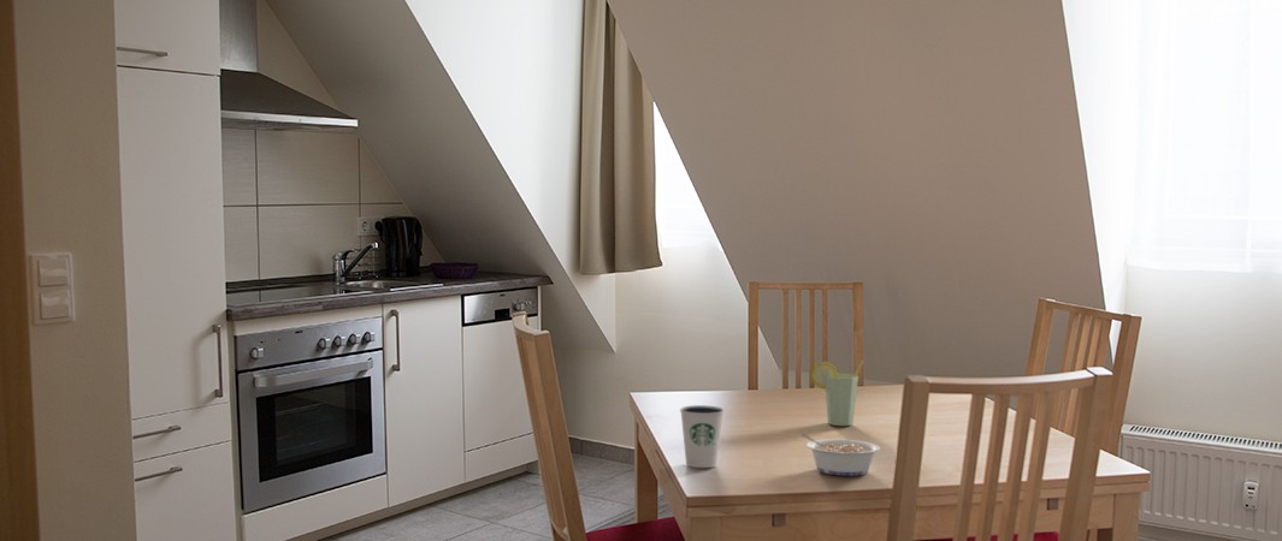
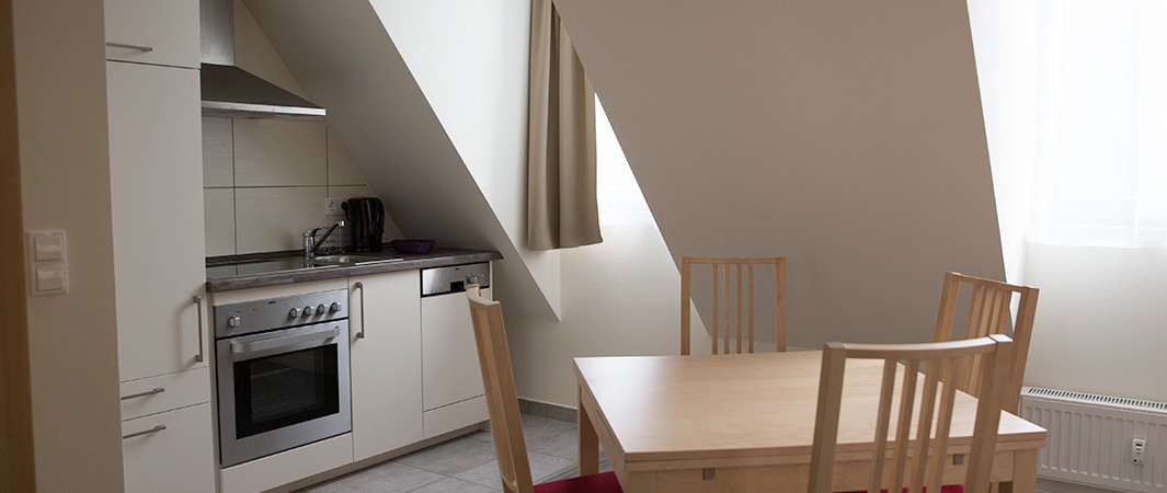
- dixie cup [679,404,725,469]
- legume [798,432,881,477]
- cup [809,359,866,427]
